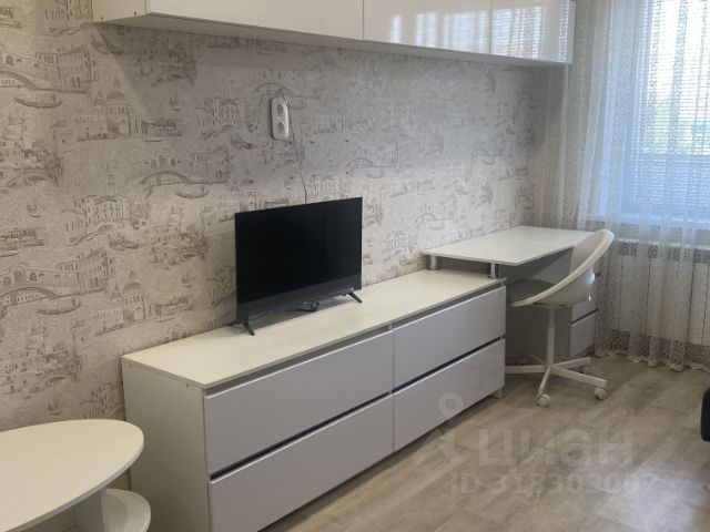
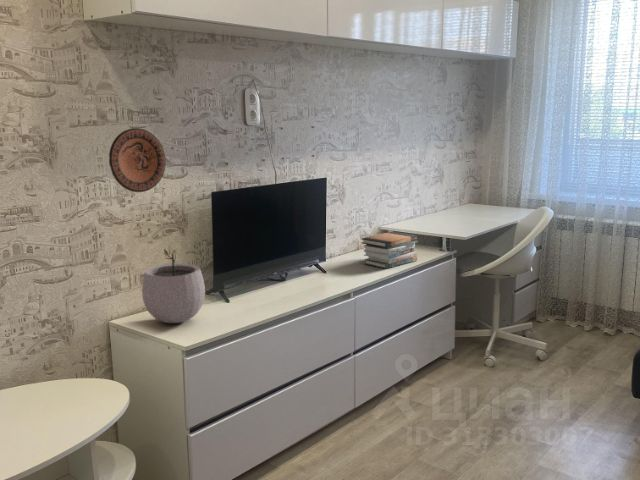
+ plant pot [141,248,206,324]
+ book stack [360,231,419,270]
+ decorative plate [108,127,167,193]
